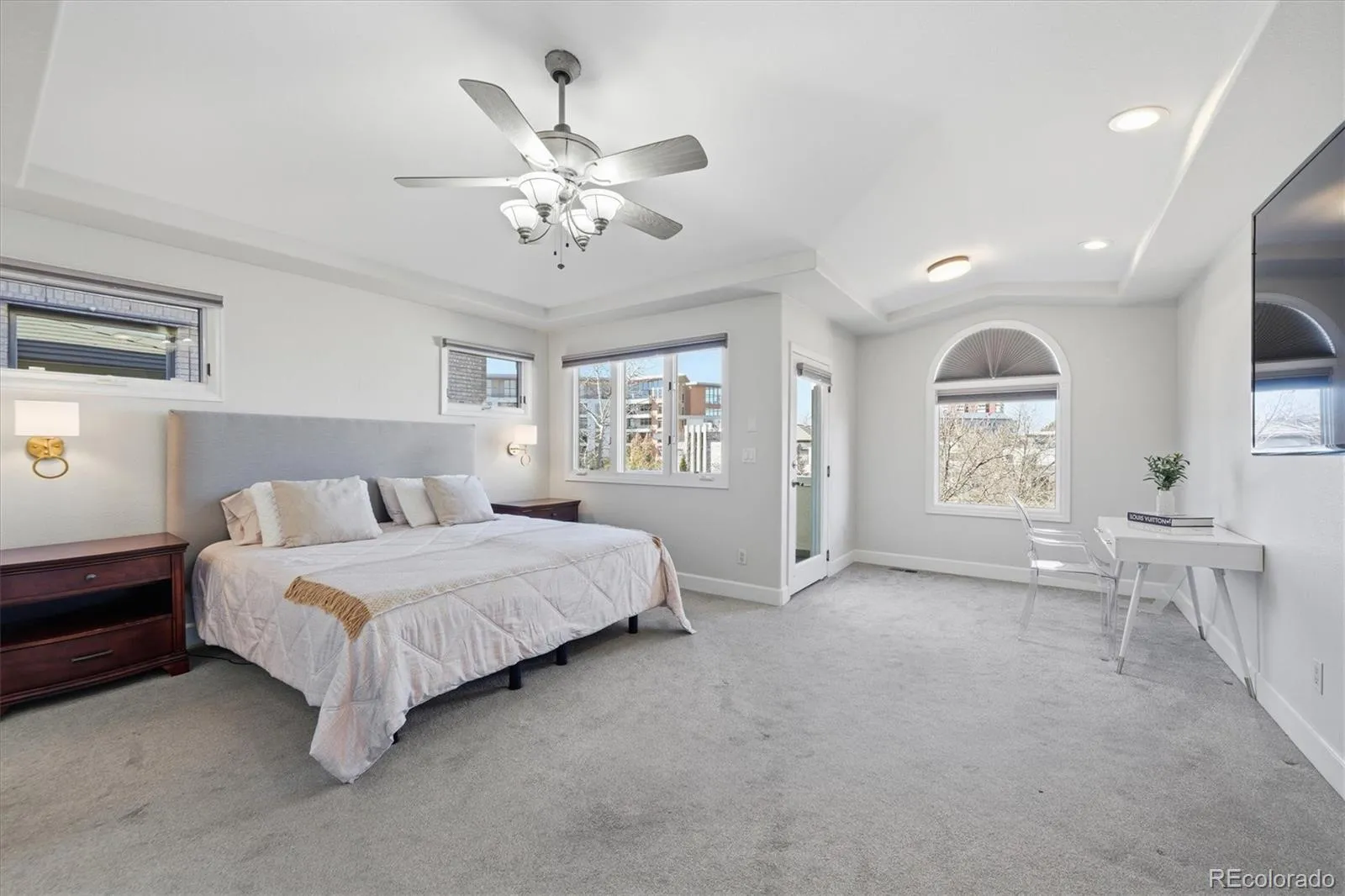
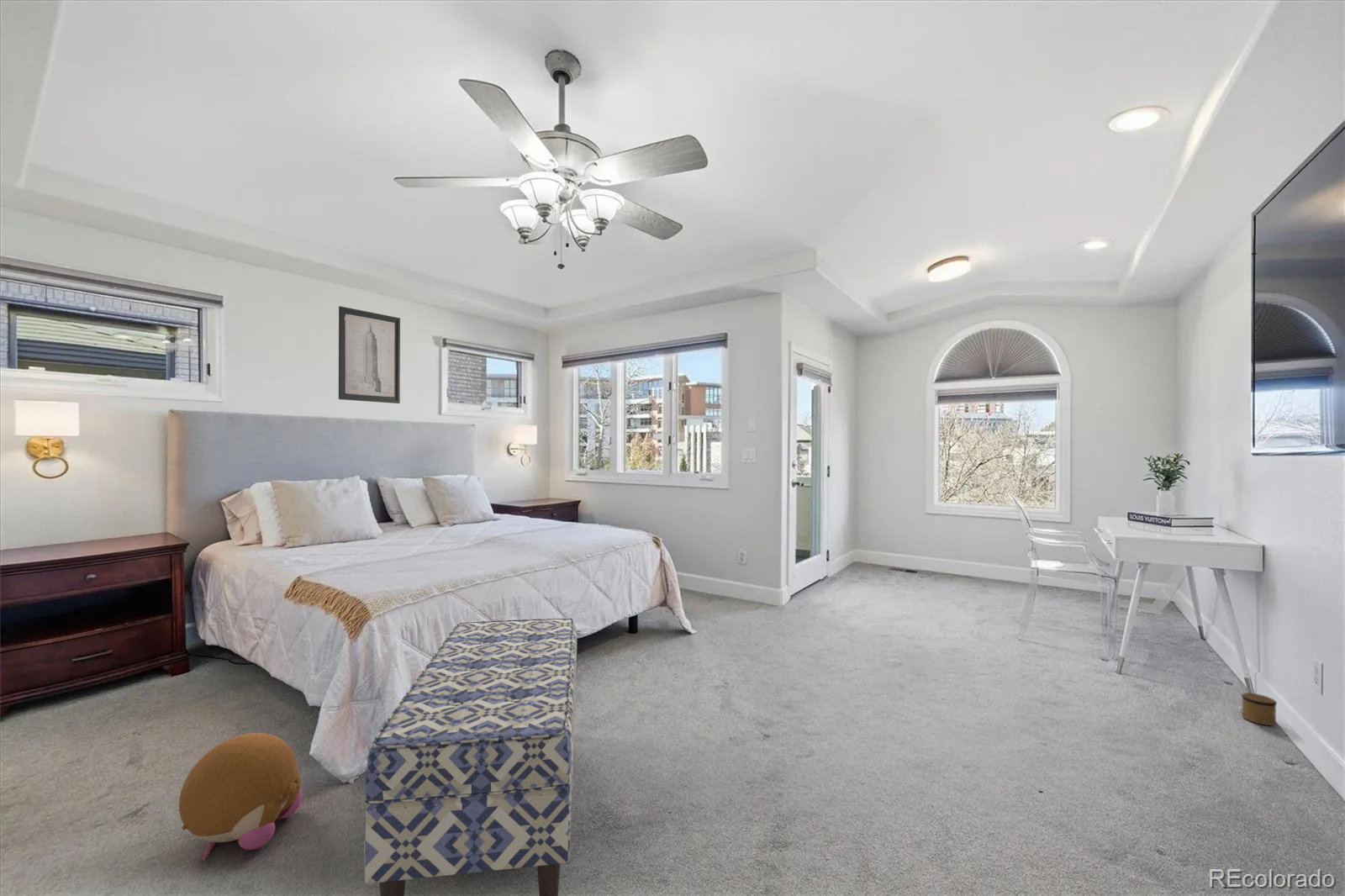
+ bench [363,617,578,896]
+ speaker [1238,692,1278,726]
+ wall art [338,306,401,404]
+ plush toy [178,732,303,861]
